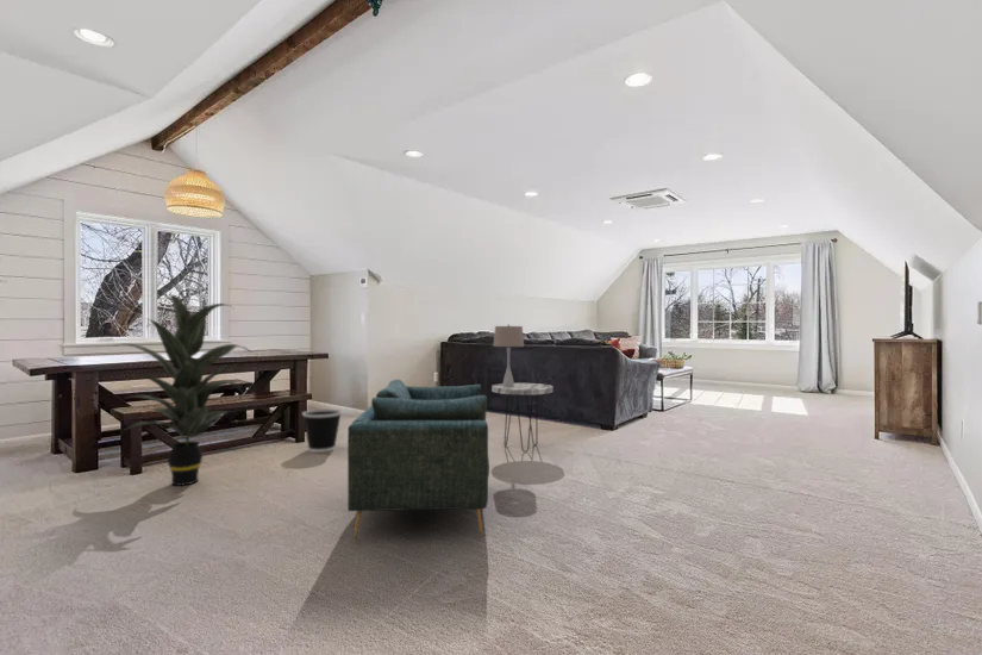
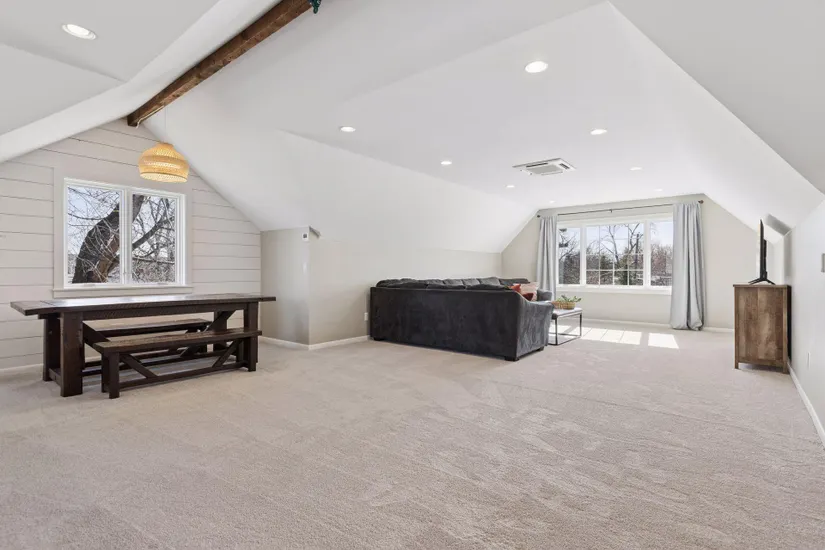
- indoor plant [111,293,251,487]
- side table [490,382,553,454]
- table lamp [492,324,525,387]
- armchair [346,379,490,541]
- wastebasket [301,408,343,454]
